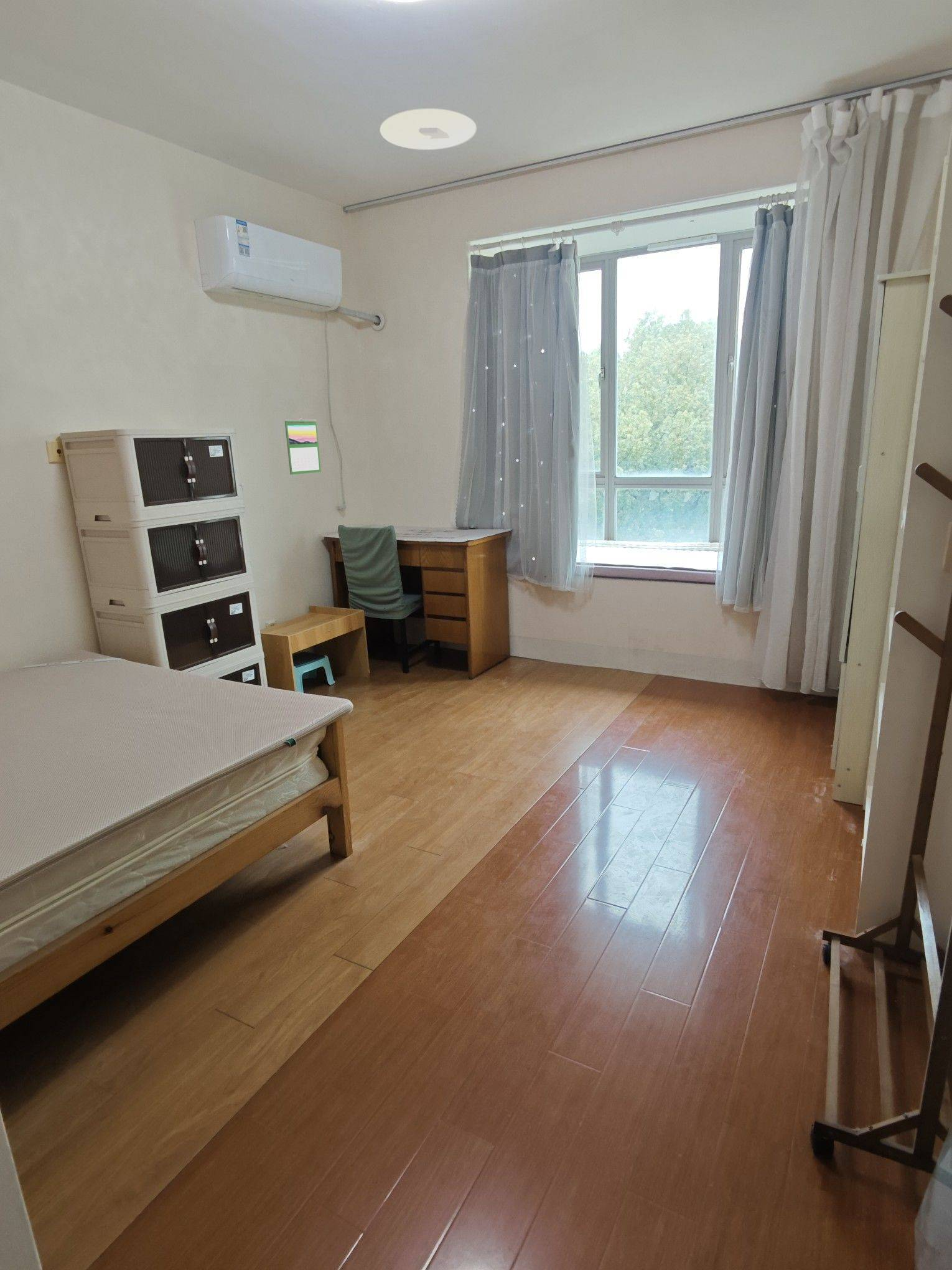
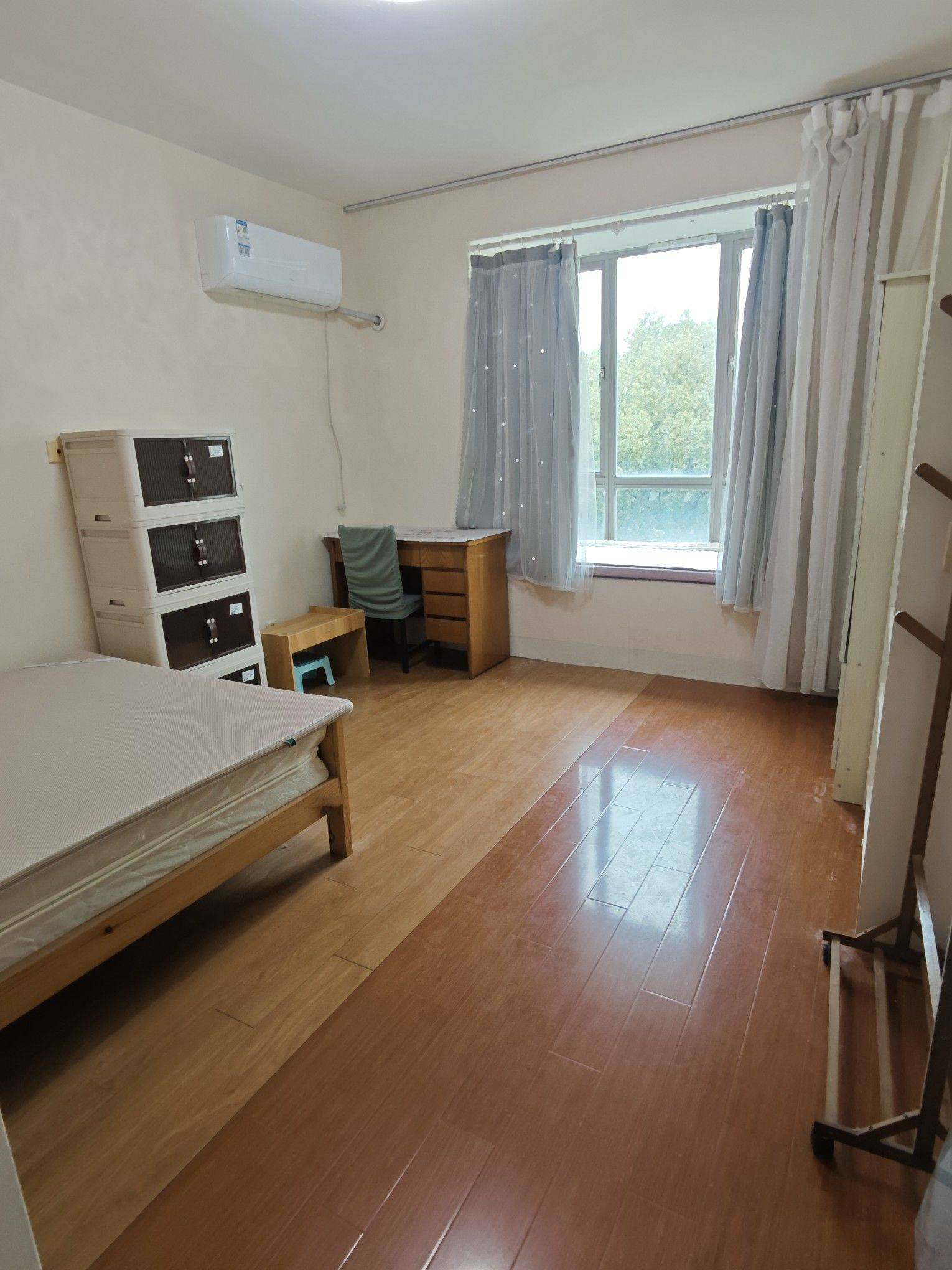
- ceiling light [380,108,477,151]
- calendar [284,418,322,475]
